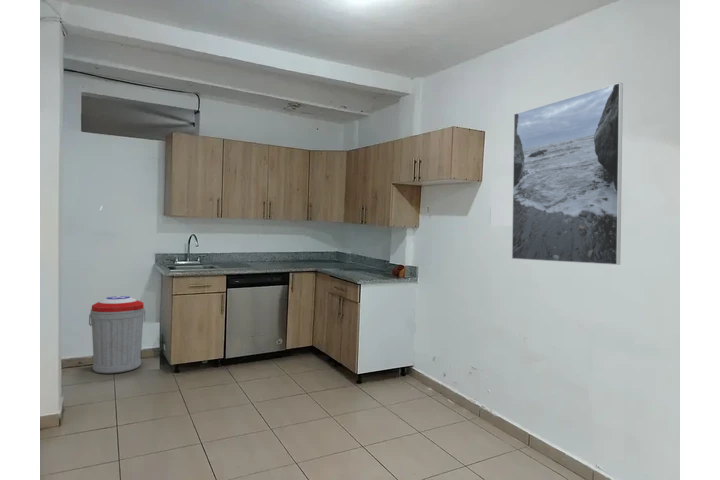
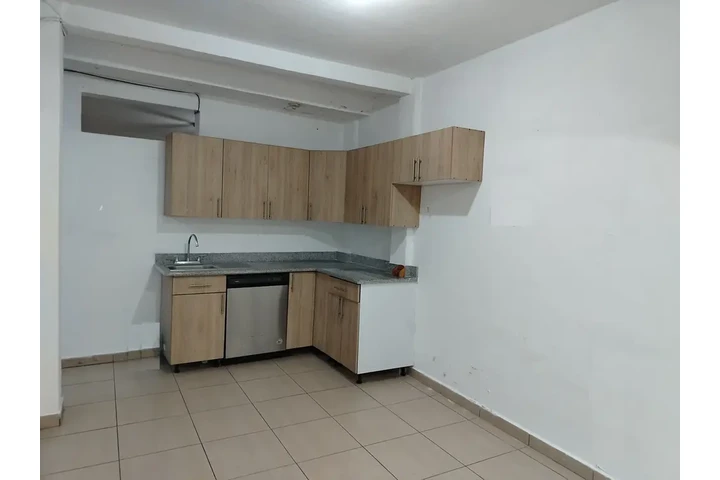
- trash can [88,295,147,374]
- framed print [511,82,624,266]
